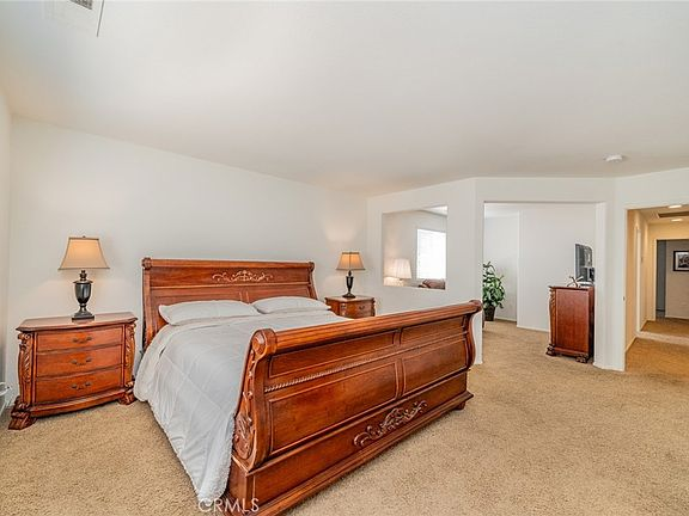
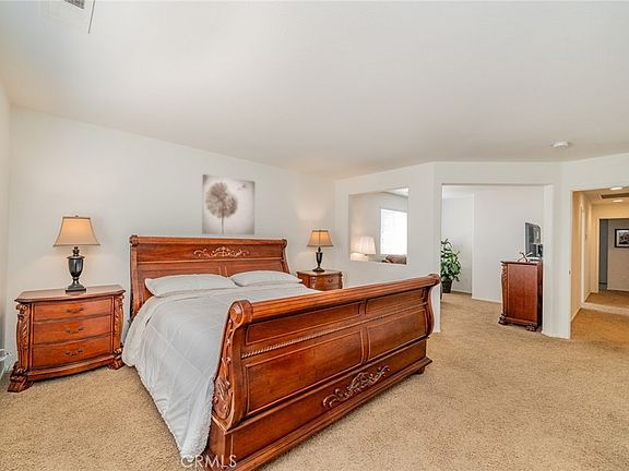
+ wall art [201,173,256,235]
